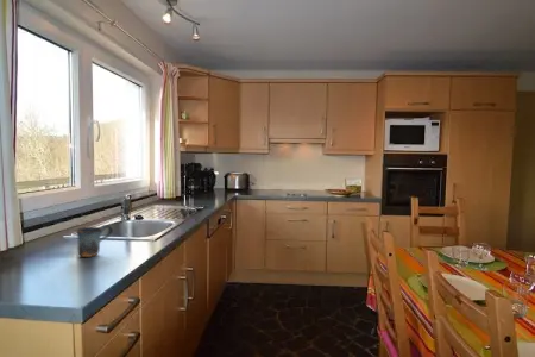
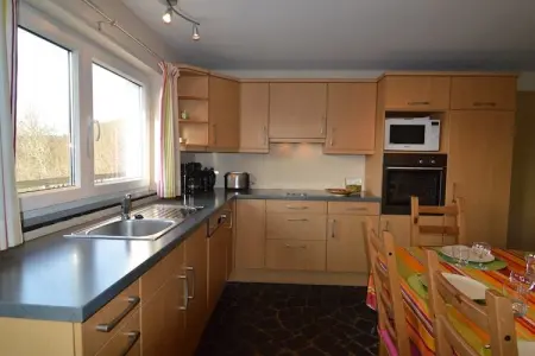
- mug [75,224,114,258]
